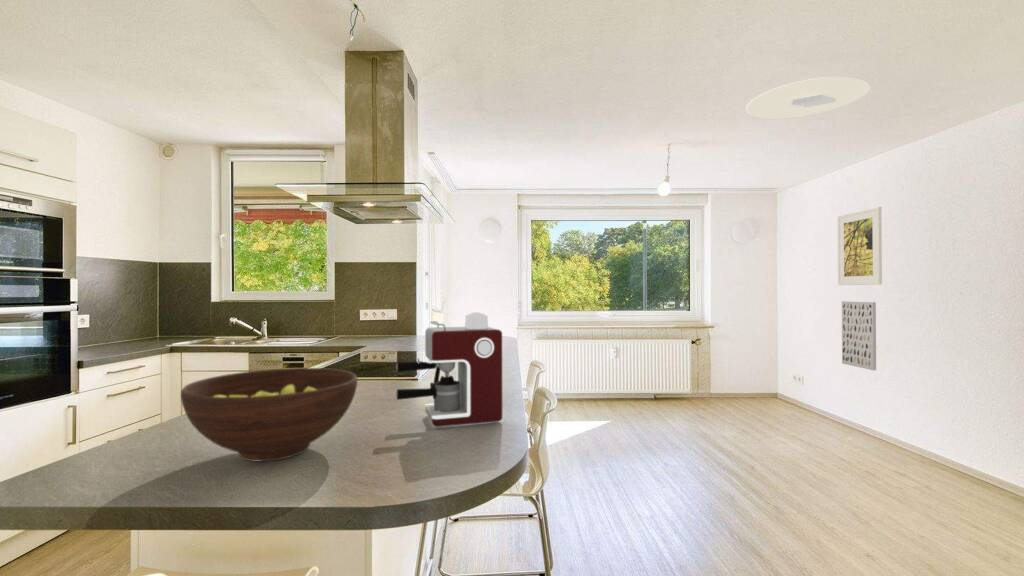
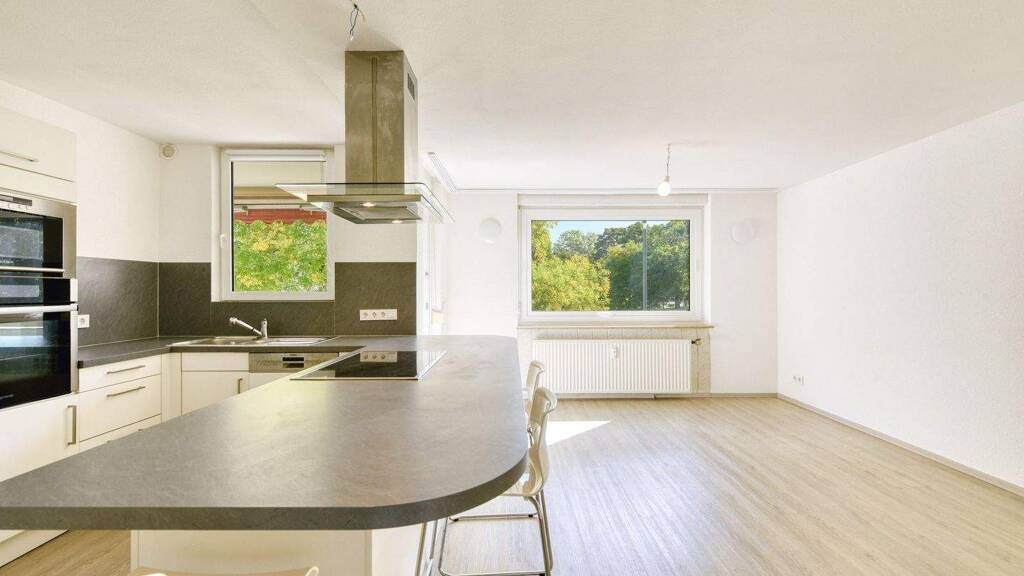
- wall art [841,300,877,371]
- fruit bowl [180,367,359,462]
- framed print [836,206,883,286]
- coffee maker [395,311,503,428]
- ceiling light [745,75,871,120]
